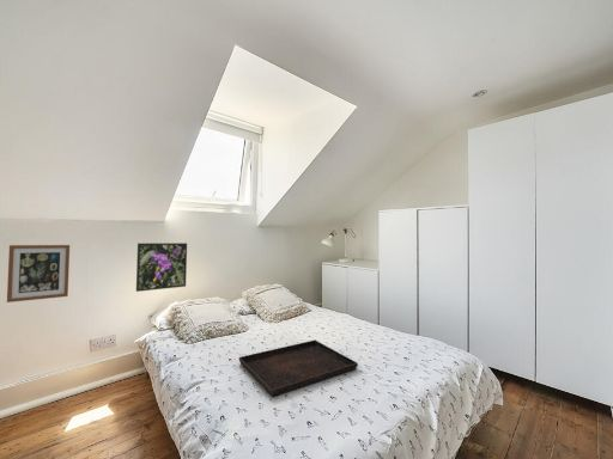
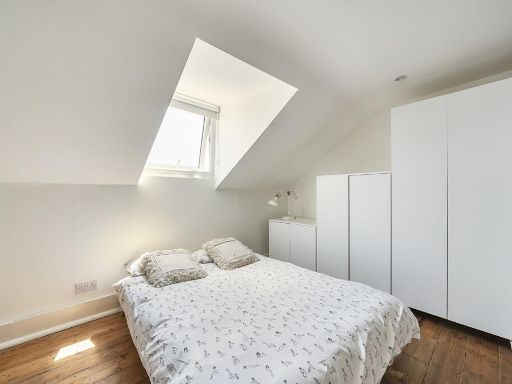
- wall art [6,244,71,304]
- serving tray [238,339,359,398]
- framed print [135,241,188,293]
